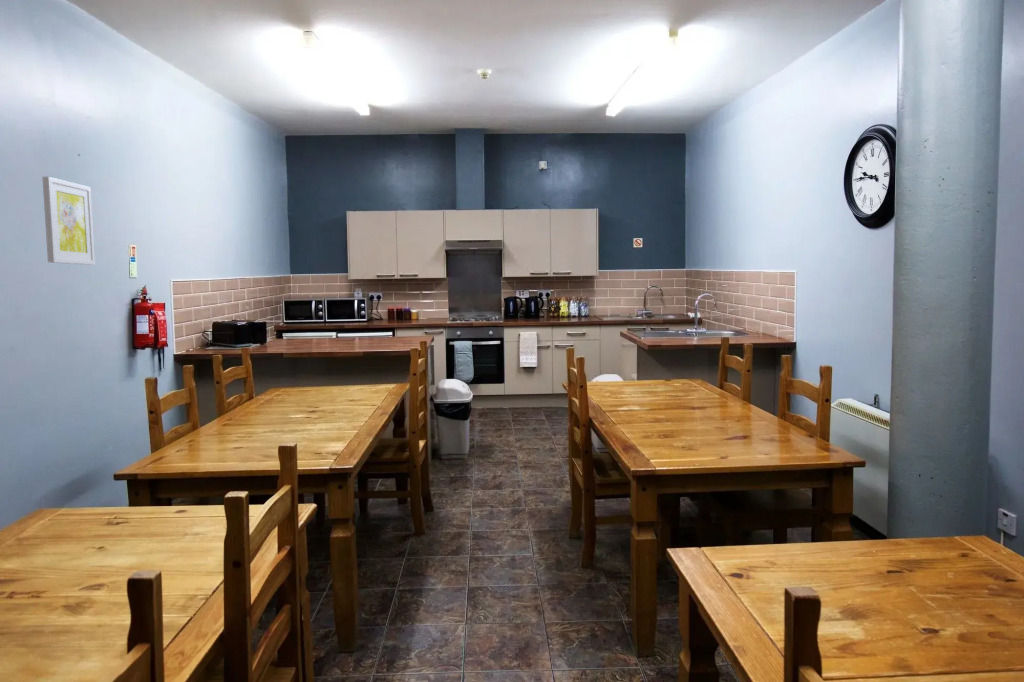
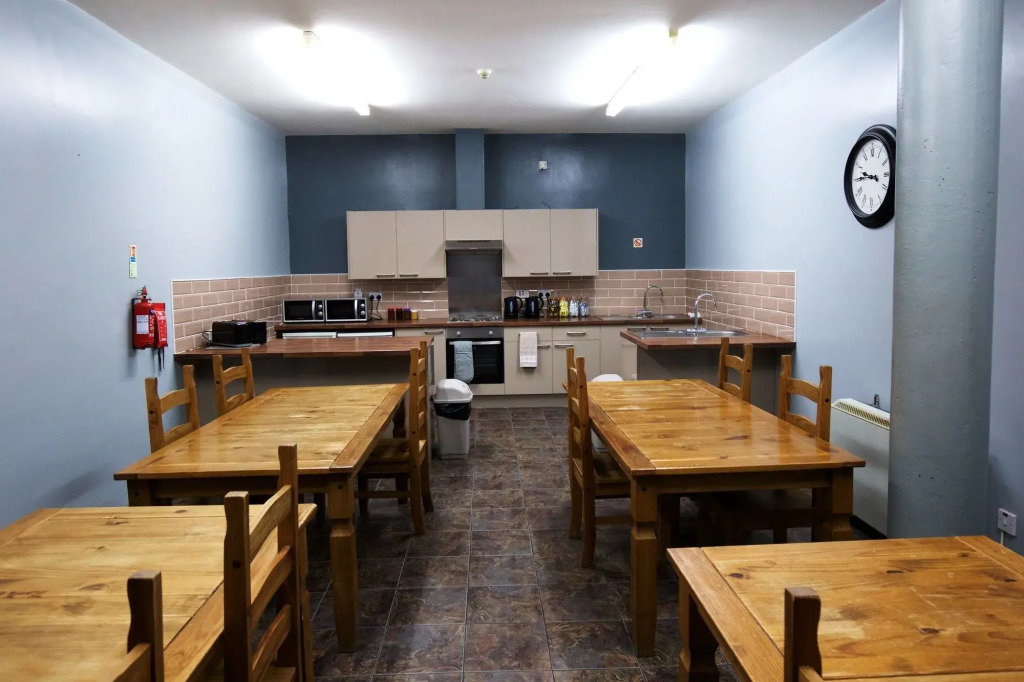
- wall art [41,176,96,266]
